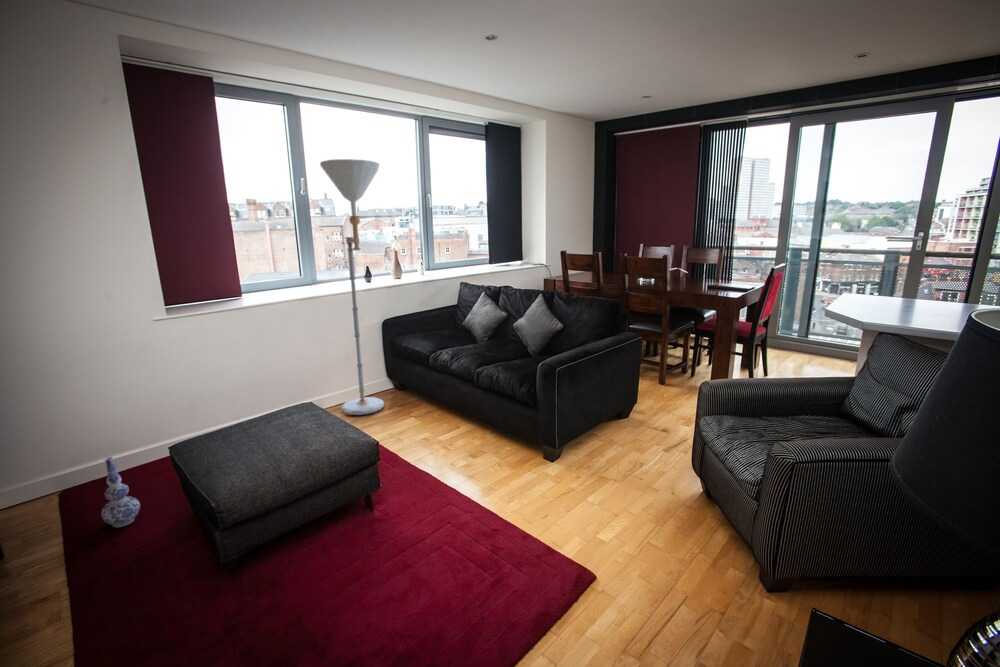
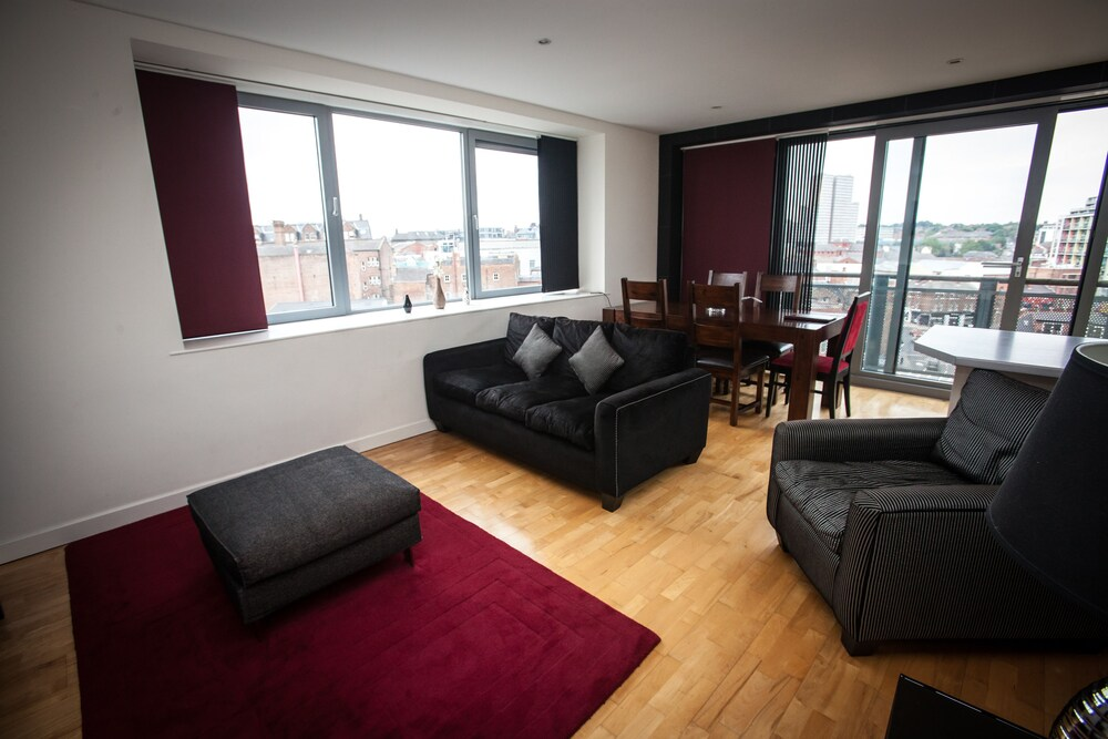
- vase [100,456,141,528]
- floor lamp [319,158,385,416]
